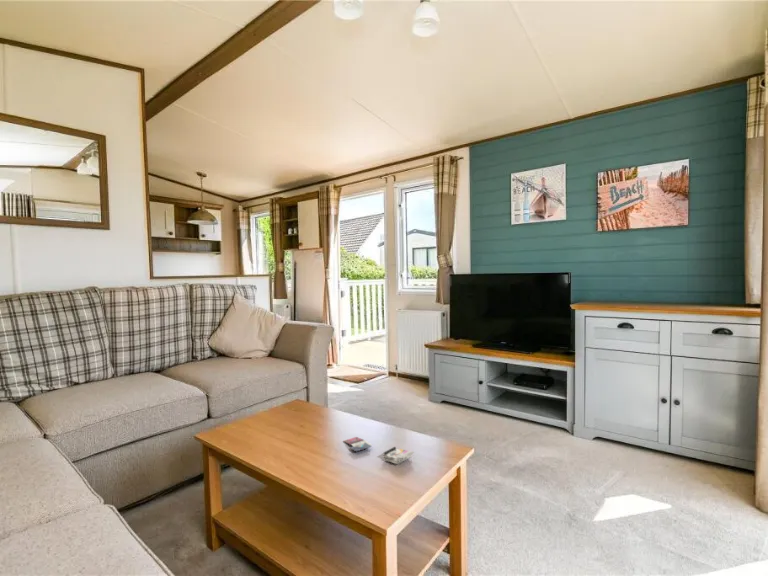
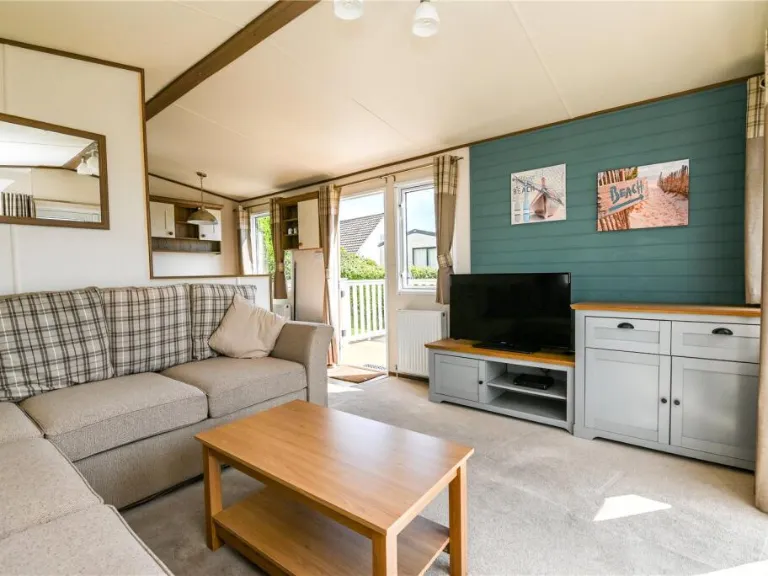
- magazine [343,436,415,465]
